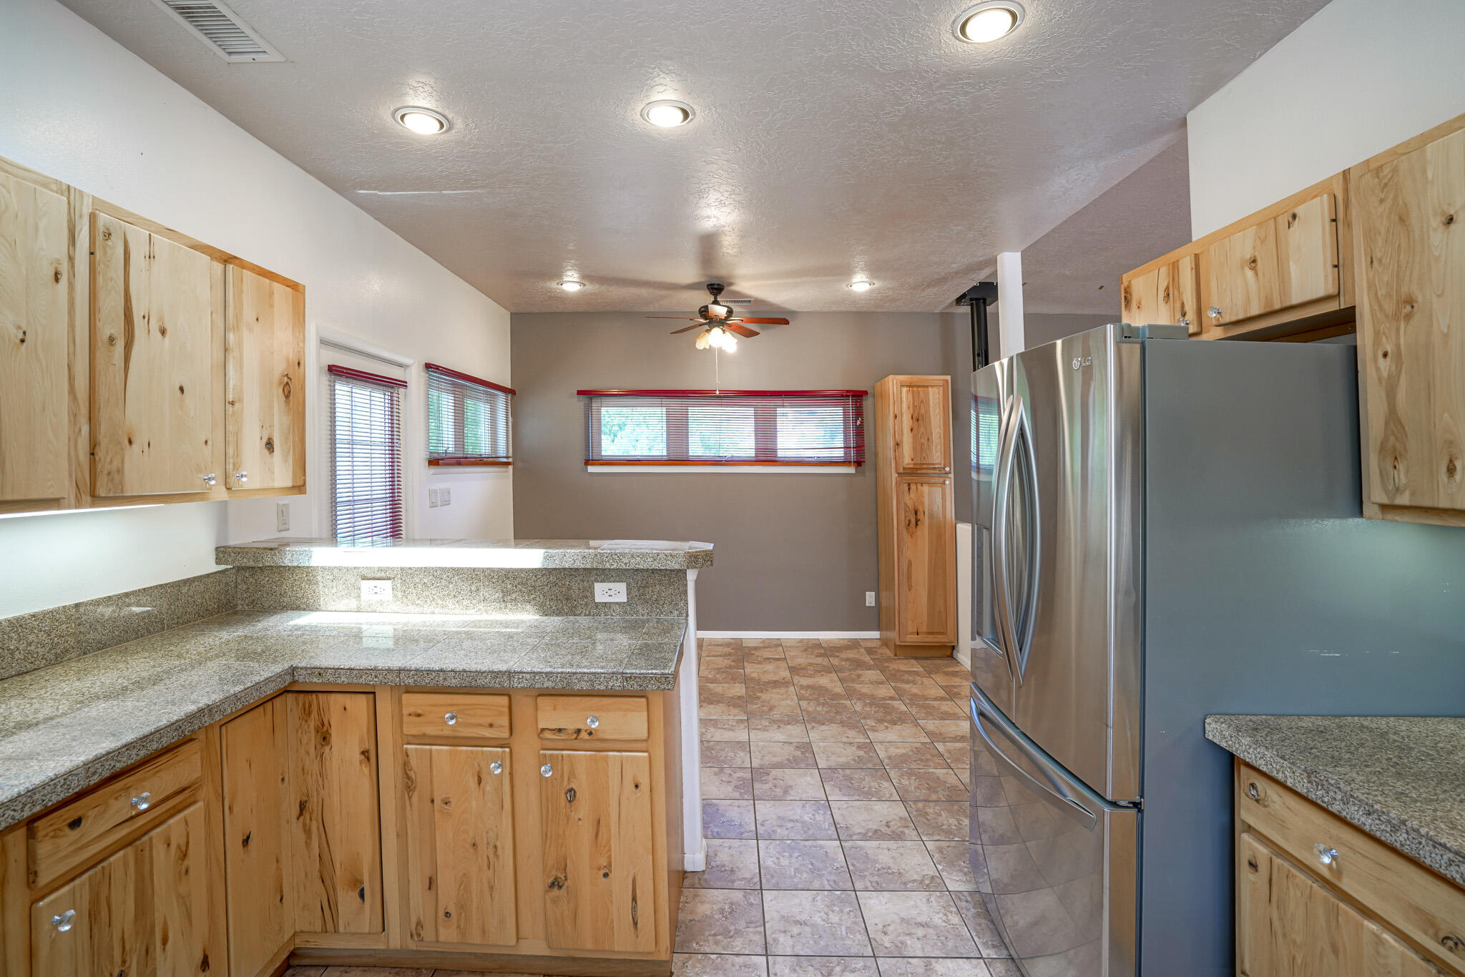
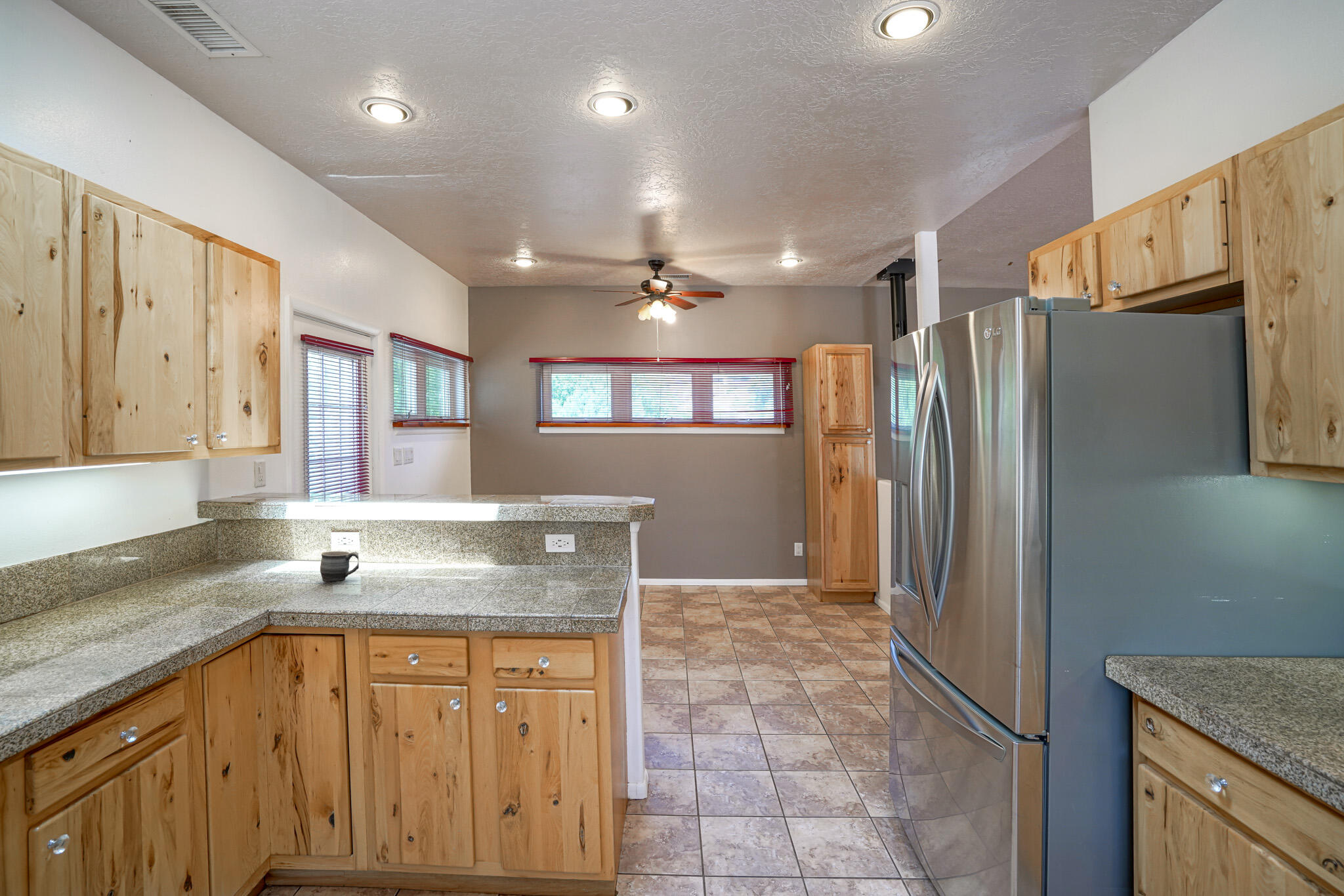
+ mug [320,551,360,583]
